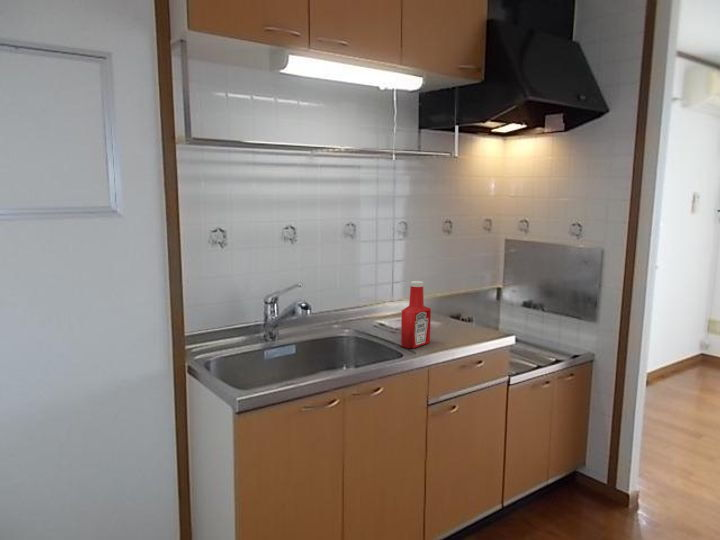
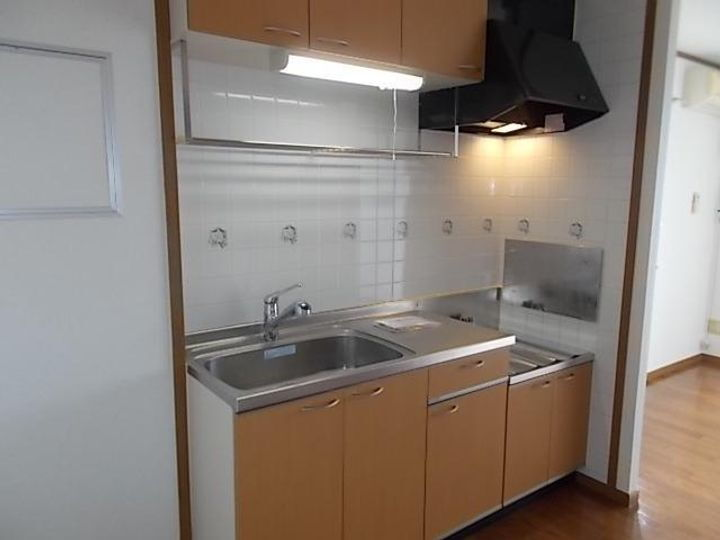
- soap bottle [400,280,432,349]
